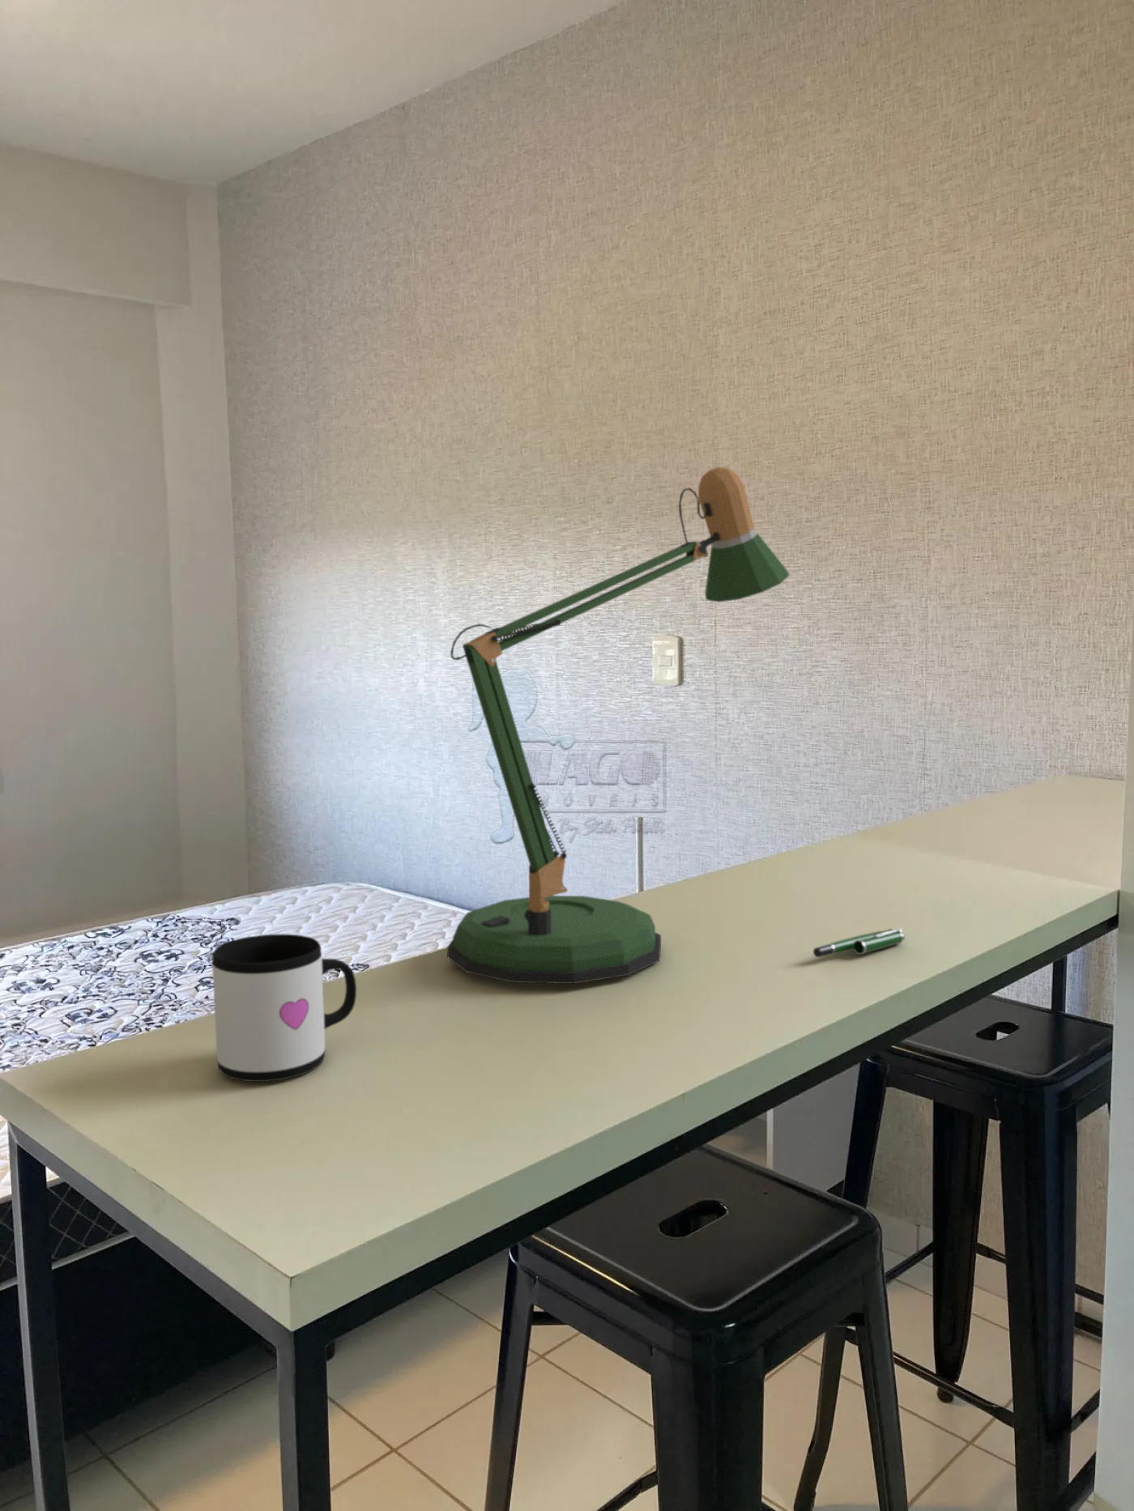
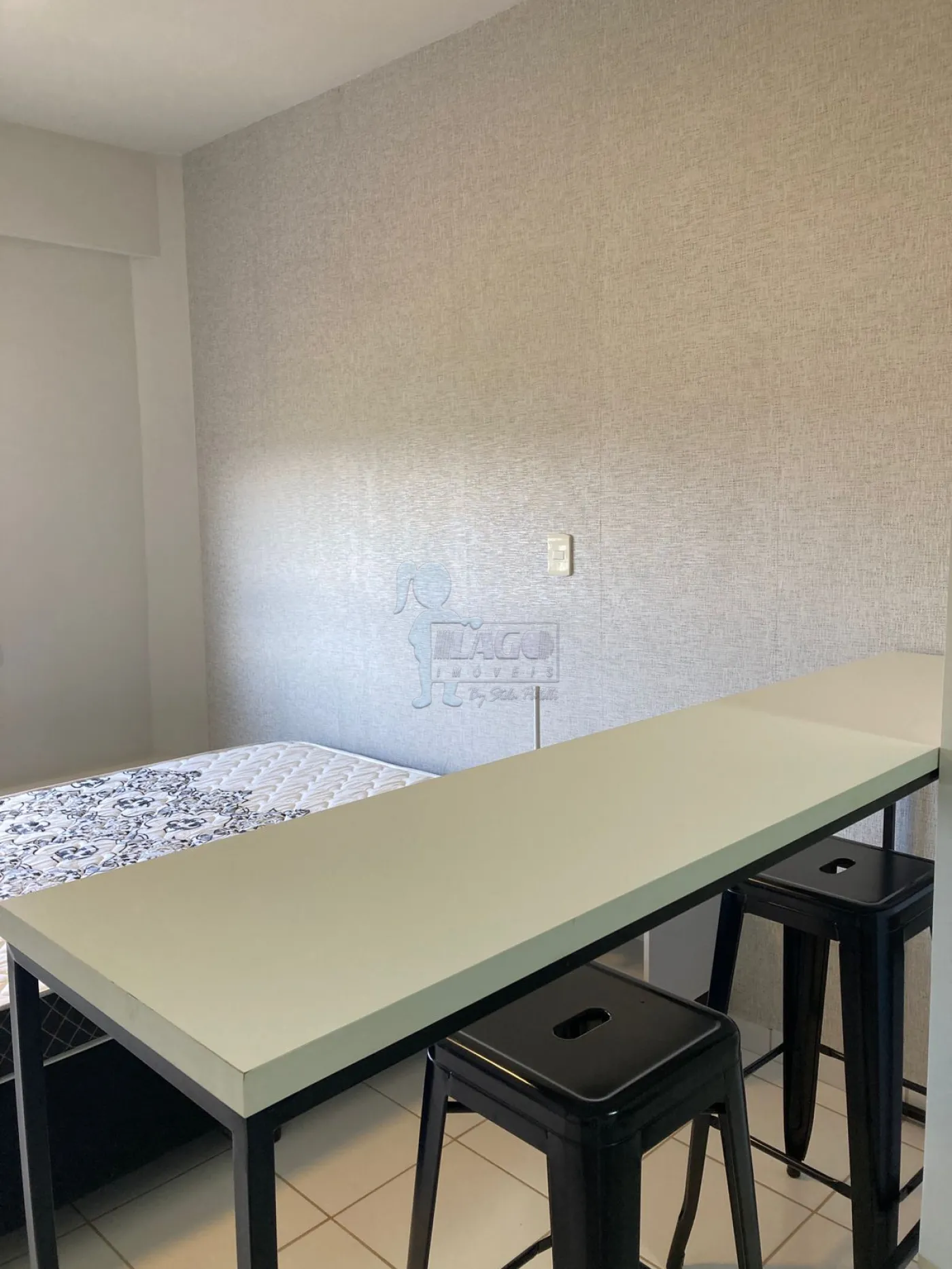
- mug [211,932,357,1082]
- pen [812,928,905,959]
- desk lamp [447,466,791,985]
